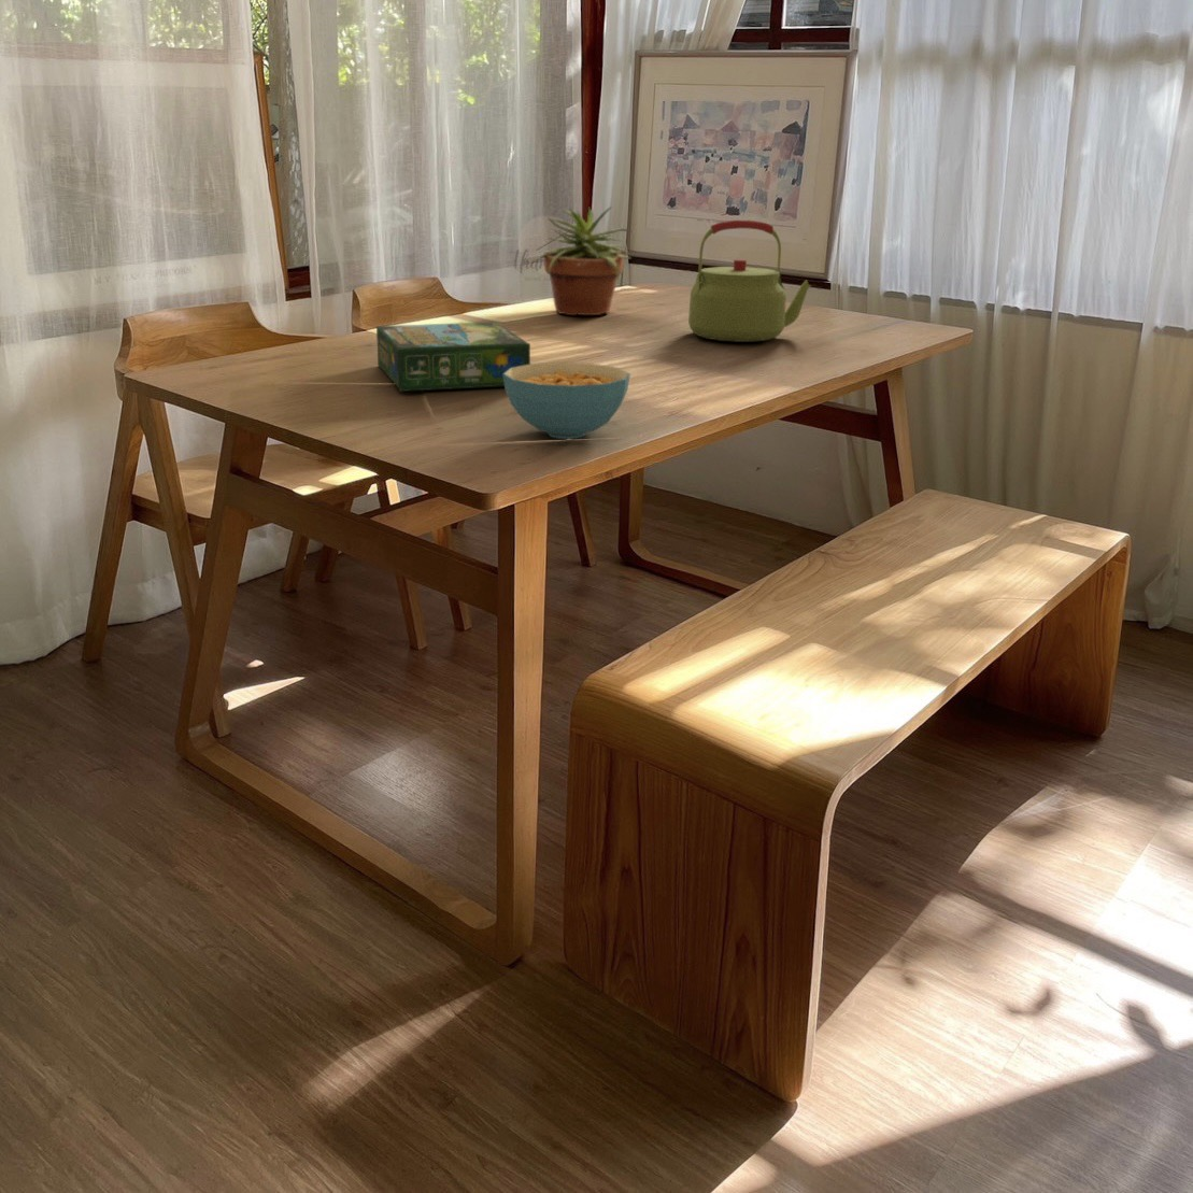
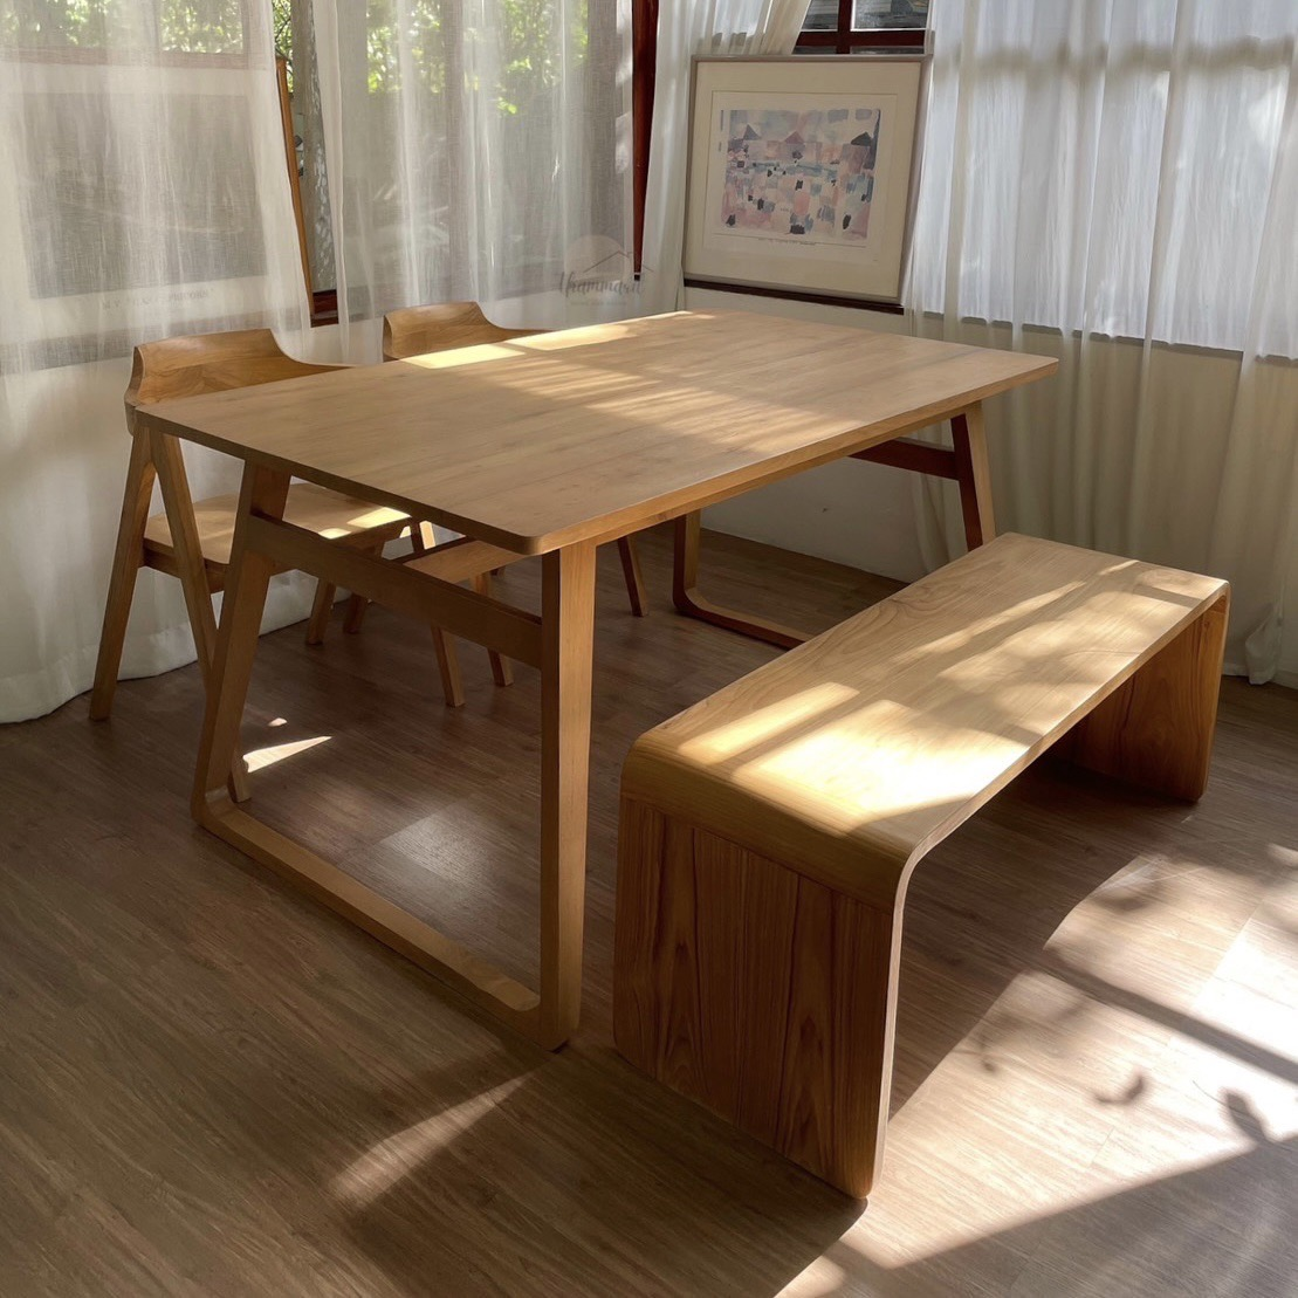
- cereal bowl [504,362,631,440]
- kettle [687,220,812,343]
- board game [376,320,531,392]
- potted plant [528,205,633,316]
